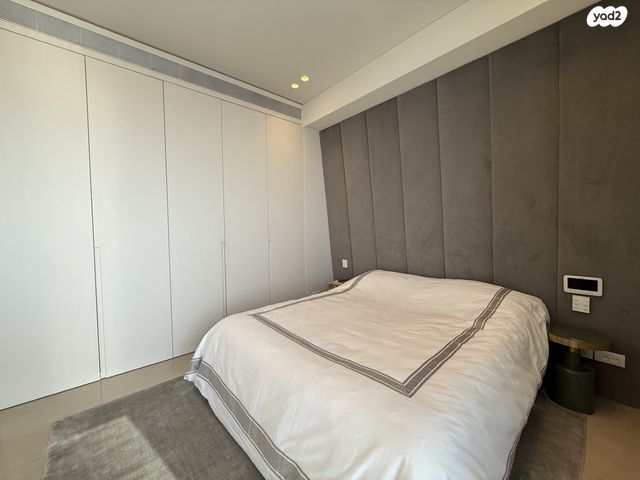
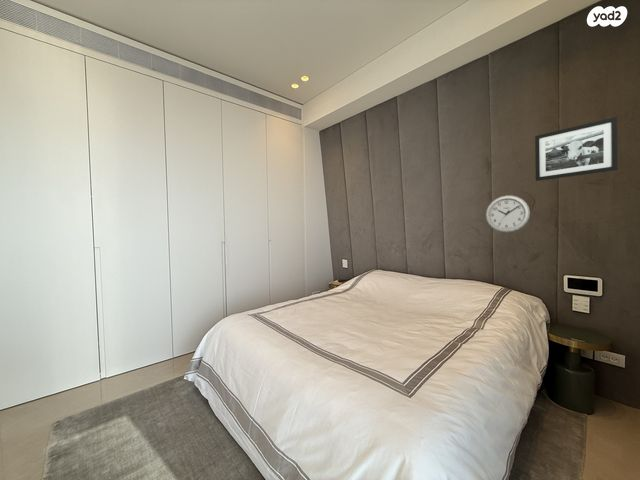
+ picture frame [534,116,619,182]
+ wall clock [485,195,531,234]
